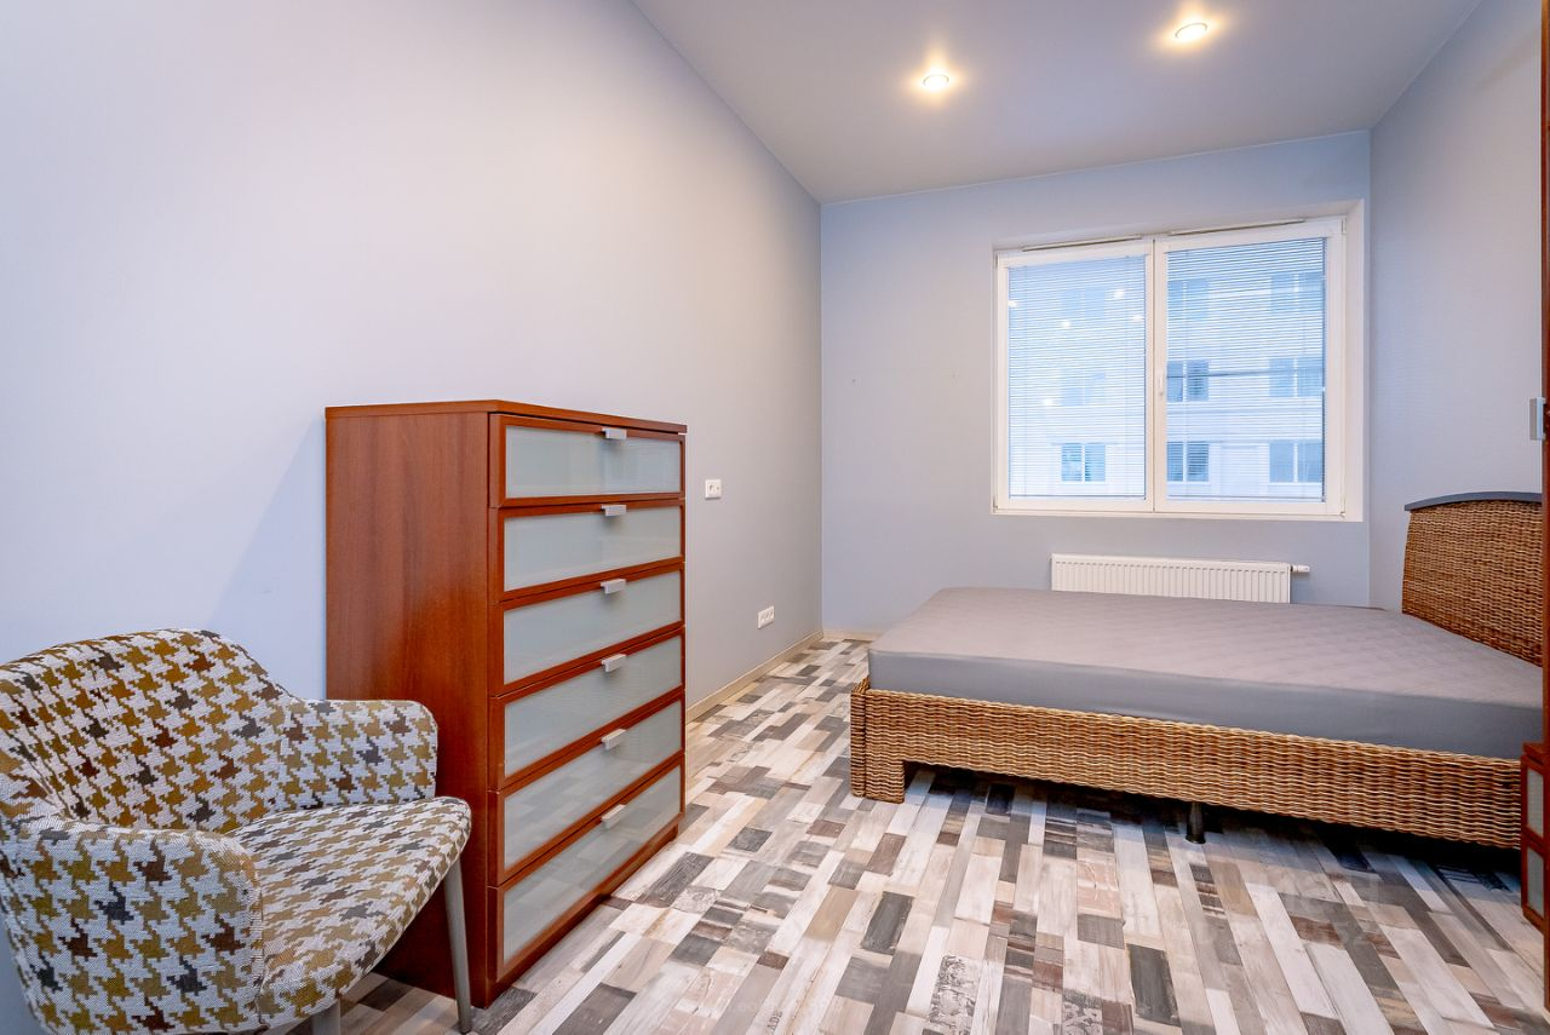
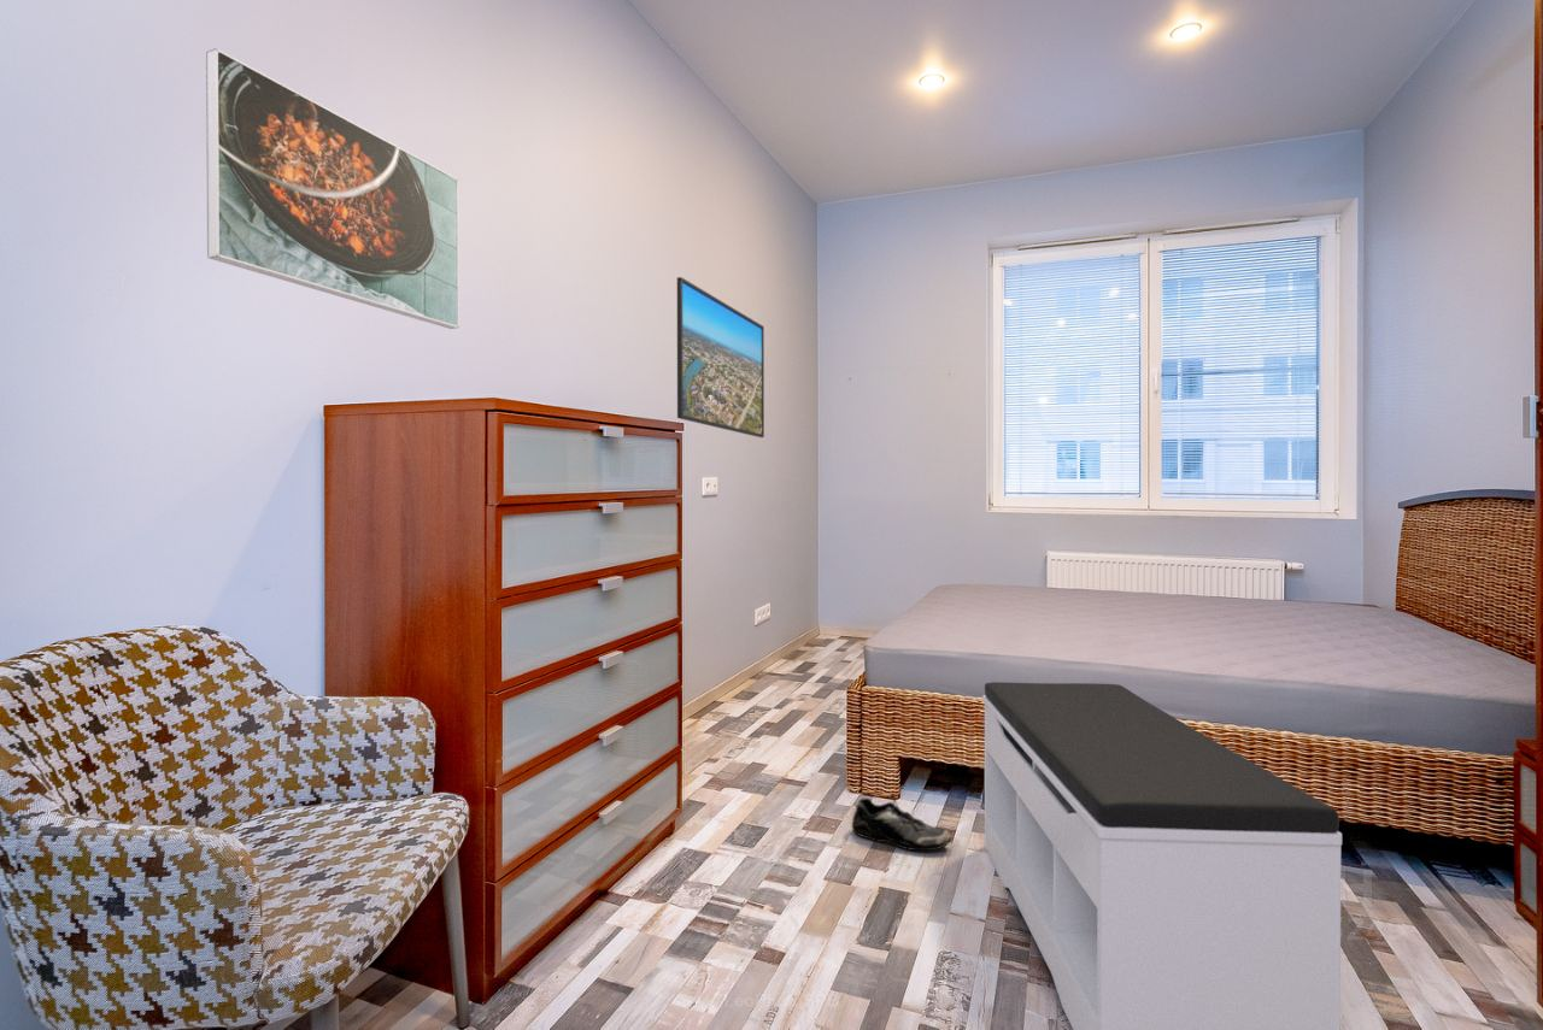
+ bench [981,681,1343,1030]
+ shoe [851,793,952,852]
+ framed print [676,276,765,439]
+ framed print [205,47,460,330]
